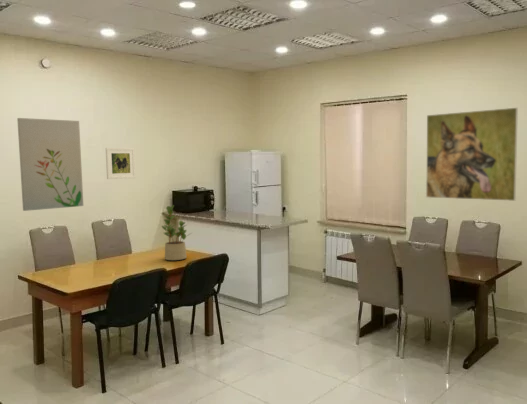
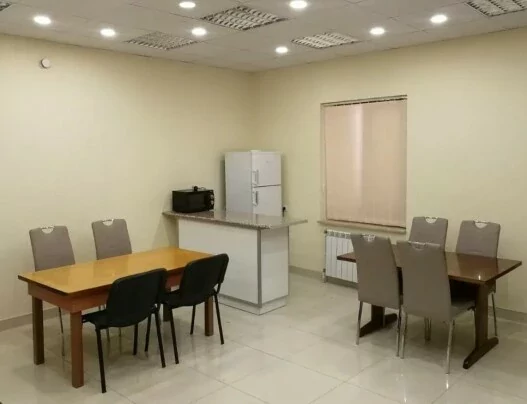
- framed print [105,147,136,180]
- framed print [425,107,519,202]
- wall art [16,117,84,212]
- potted plant [161,204,192,261]
